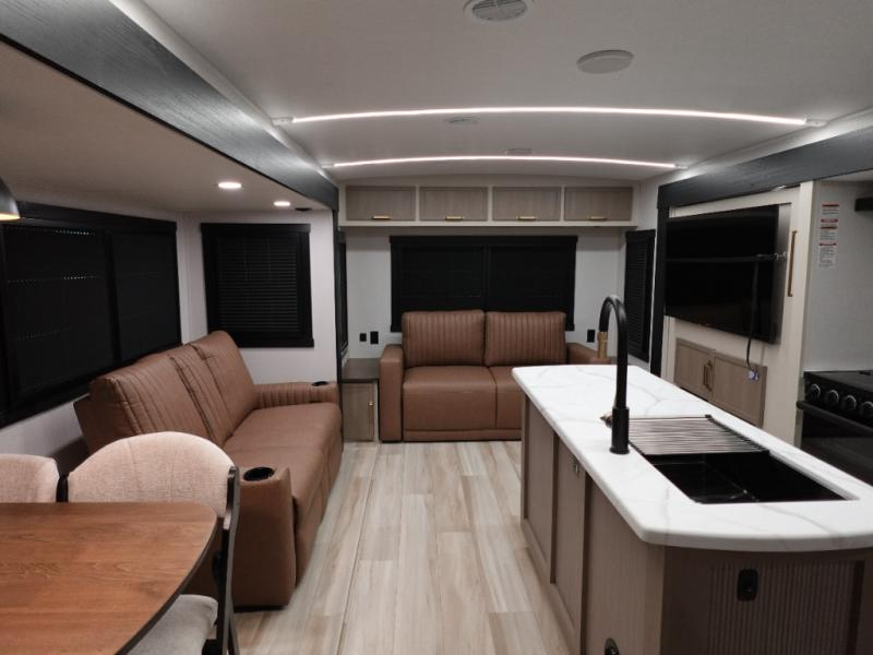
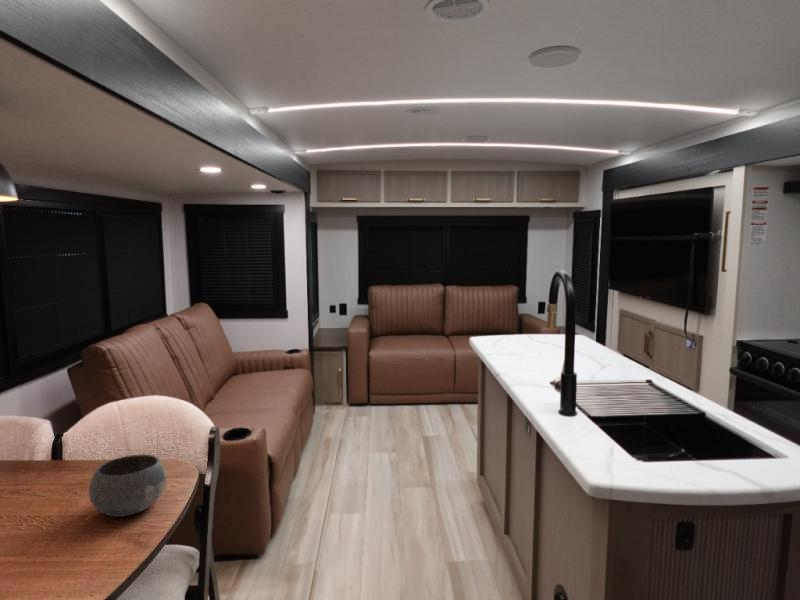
+ bowl [88,453,168,518]
